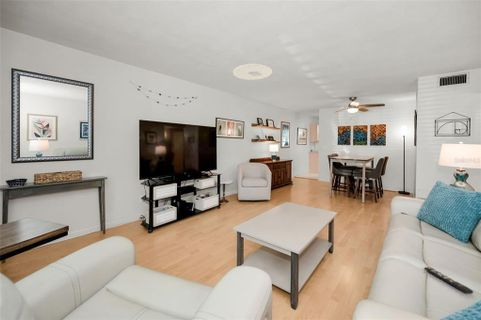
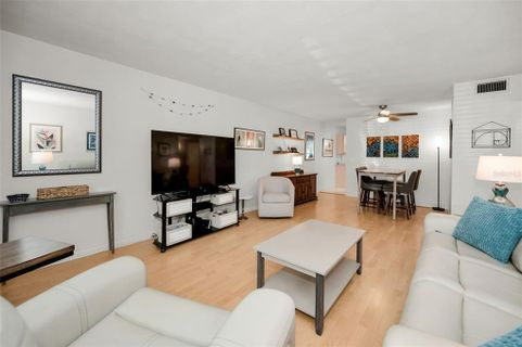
- ceiling light [232,63,273,81]
- remote control [423,266,474,295]
